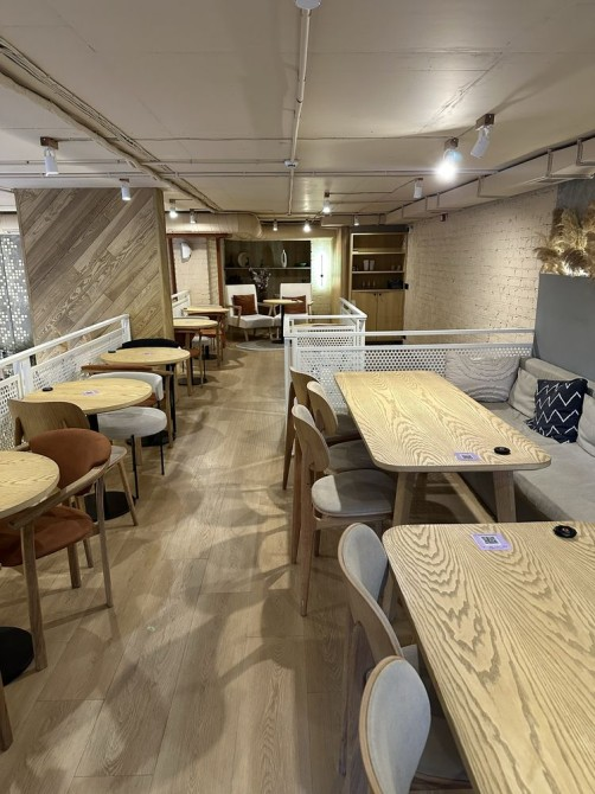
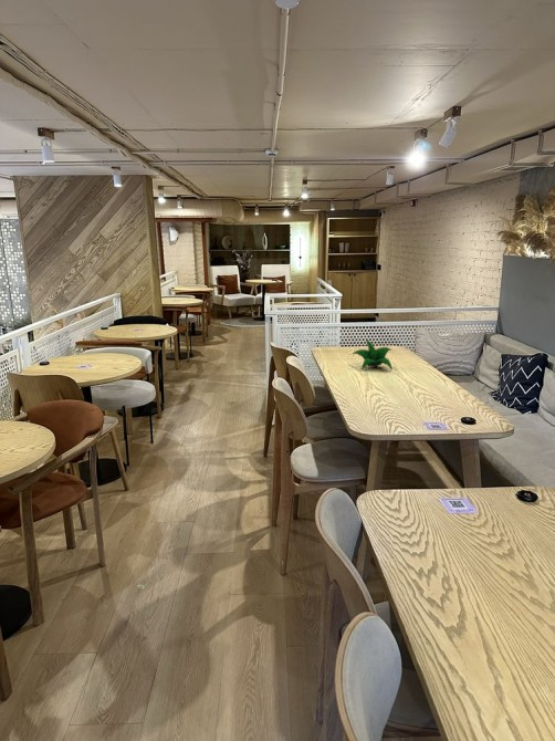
+ succulent plant [352,338,394,370]
